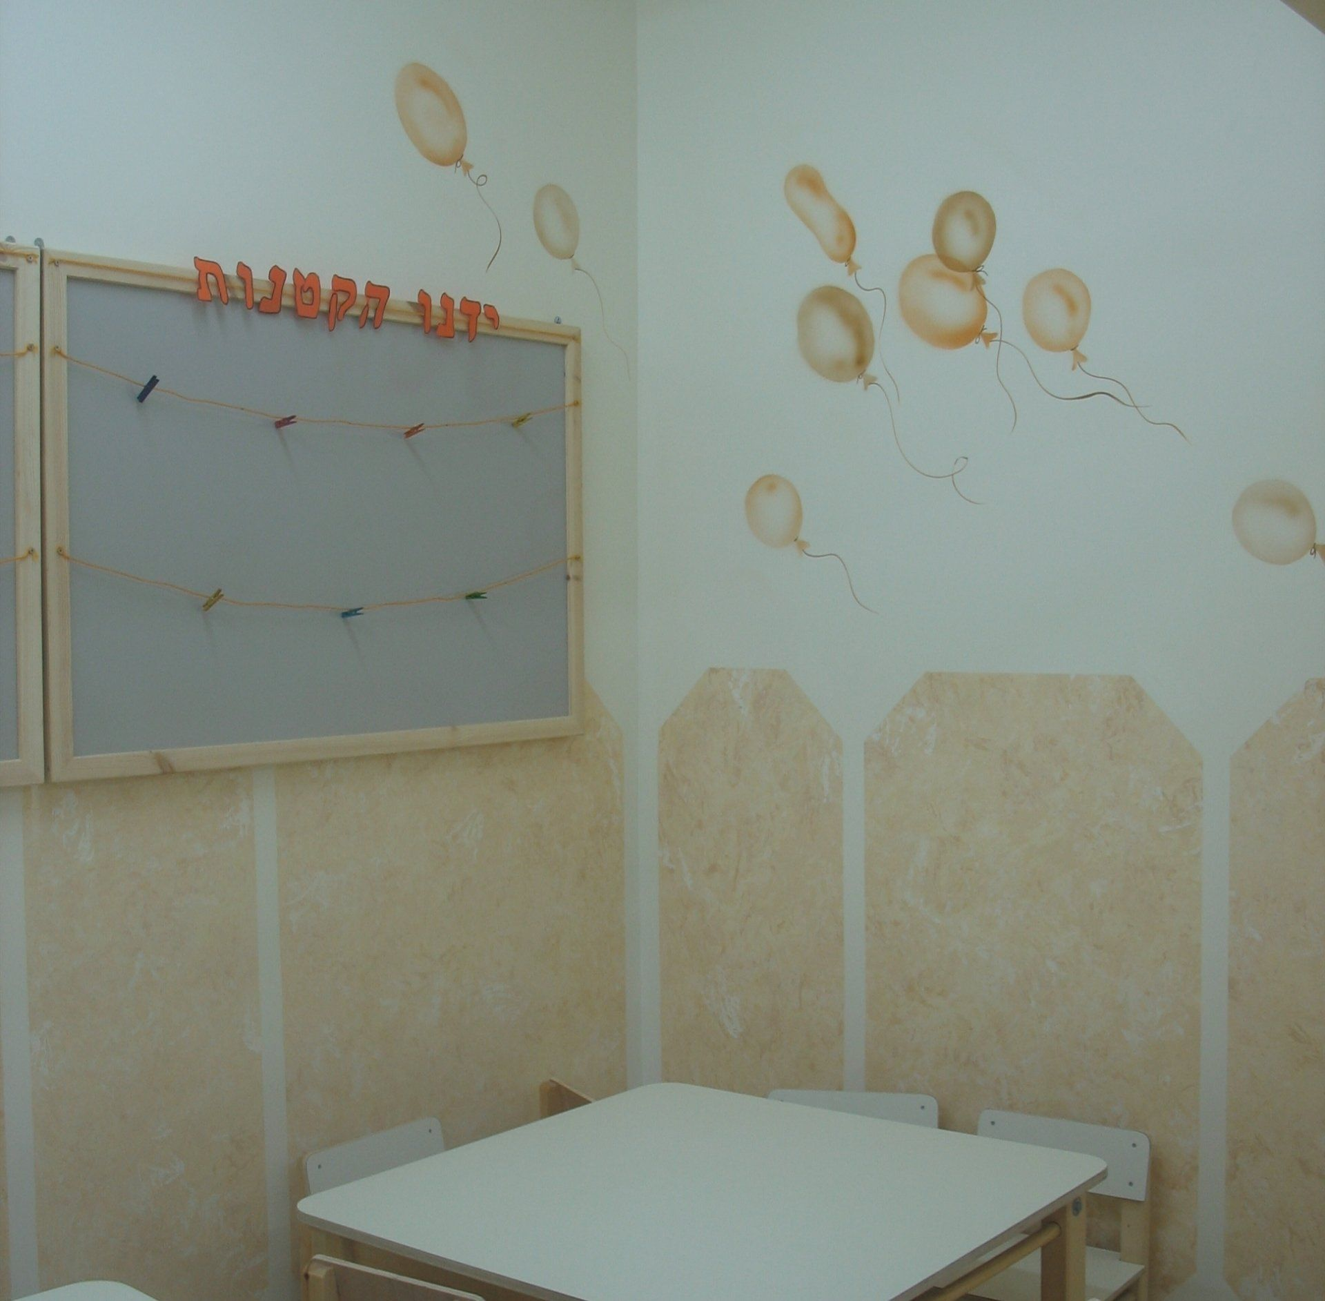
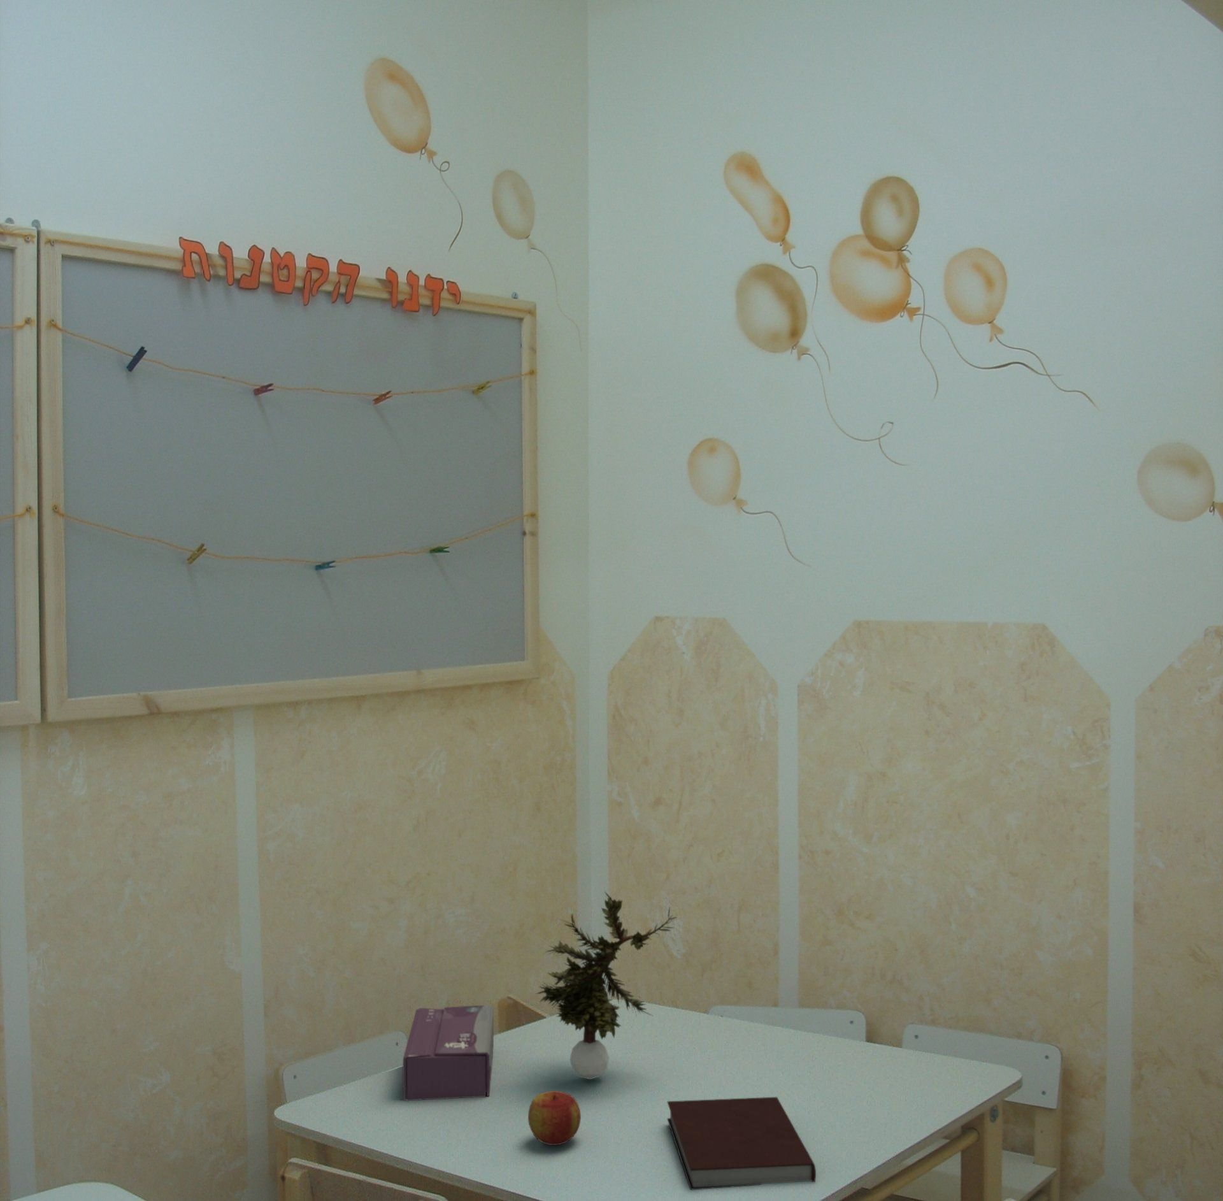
+ potted plant [536,891,679,1080]
+ notebook [666,1097,816,1191]
+ tissue box [401,1004,494,1102]
+ apple [528,1090,582,1146]
